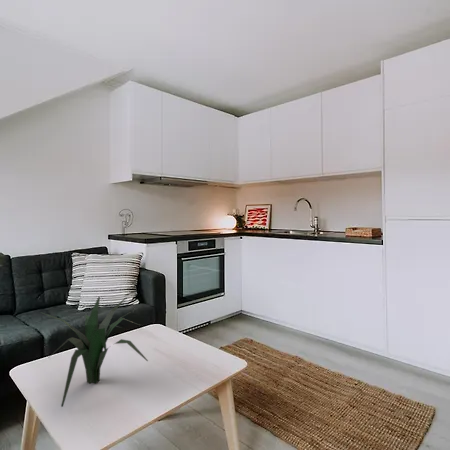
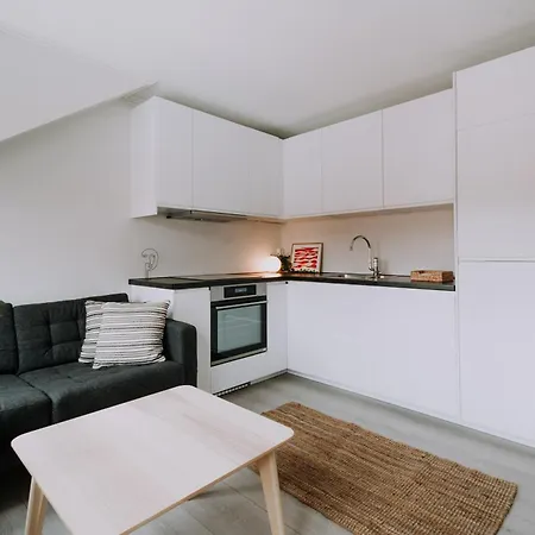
- plant [39,296,149,408]
